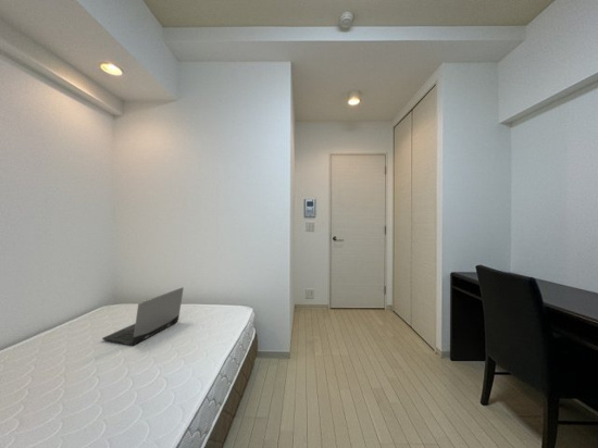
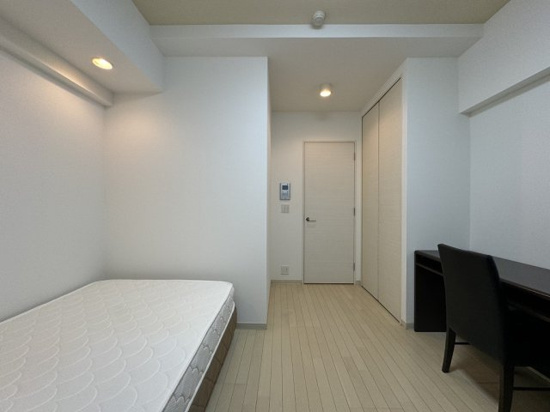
- laptop computer [101,286,185,347]
